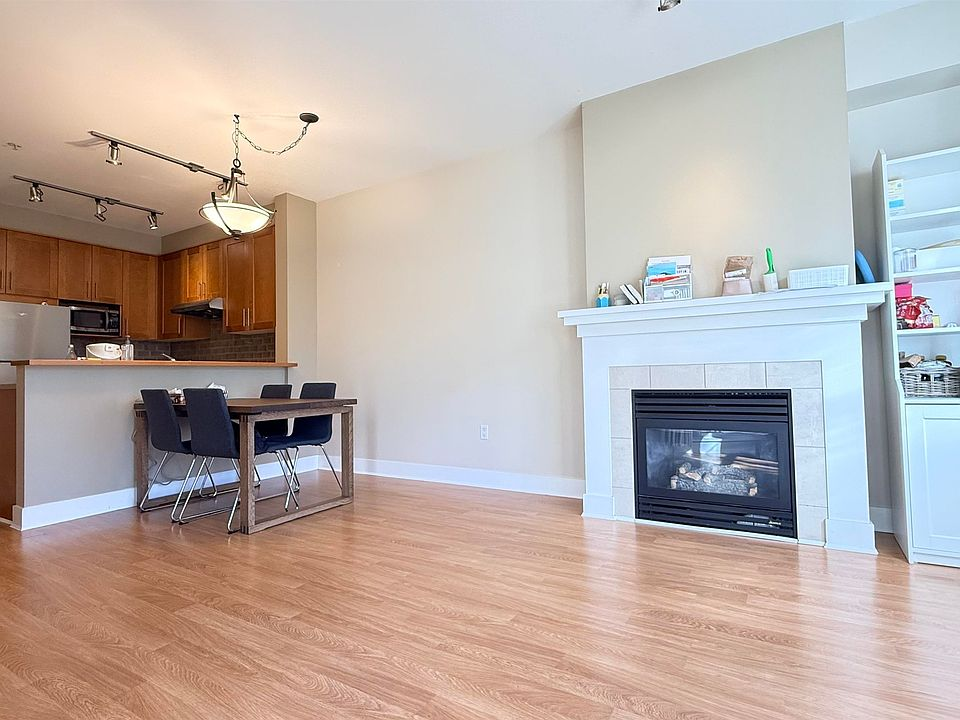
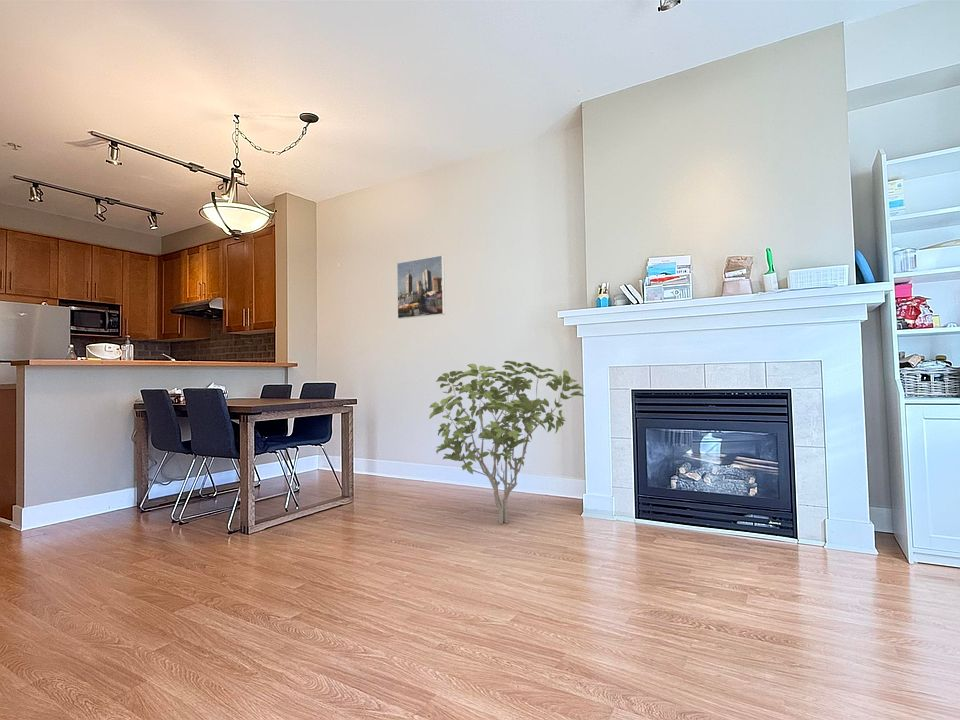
+ shrub [428,360,585,525]
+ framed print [396,254,446,320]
